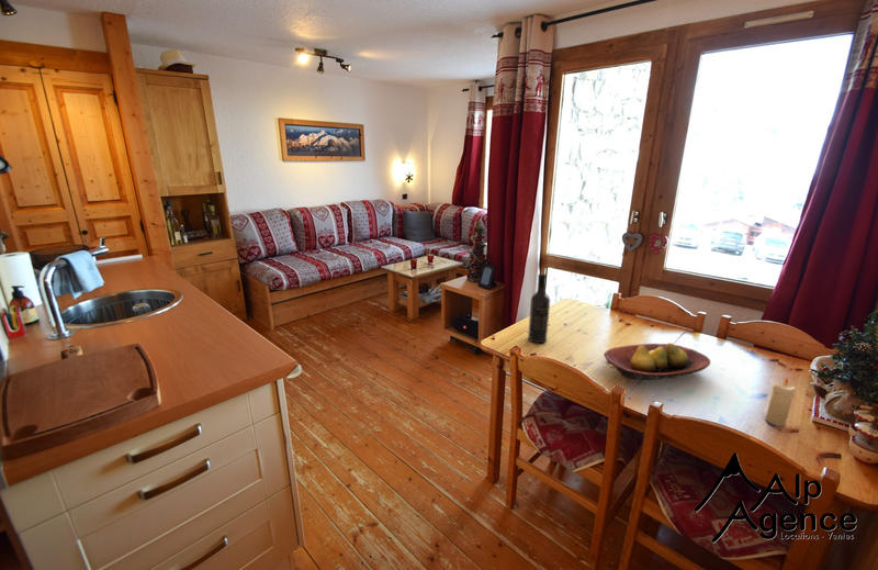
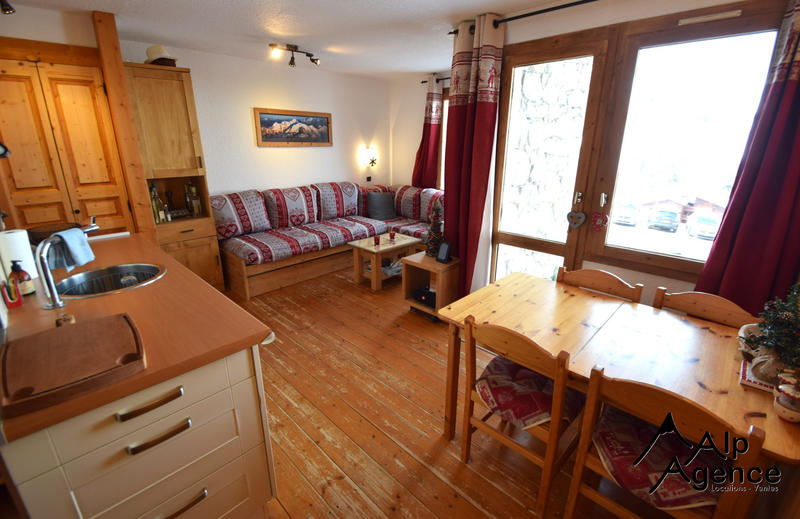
- candle [765,377,797,427]
- fruit bowl [604,342,711,381]
- wine bottle [527,272,551,344]
